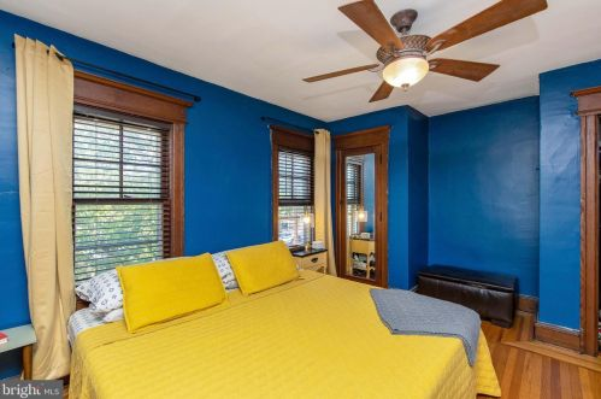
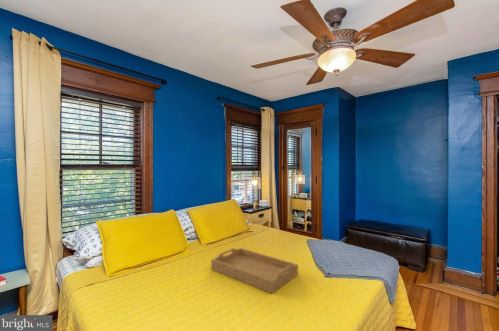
+ serving tray [210,247,299,295]
